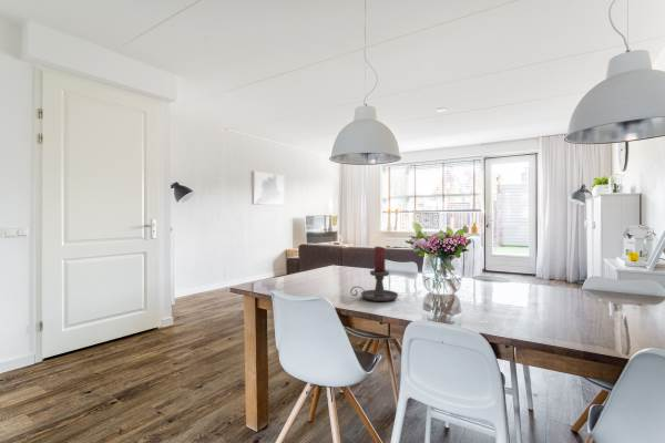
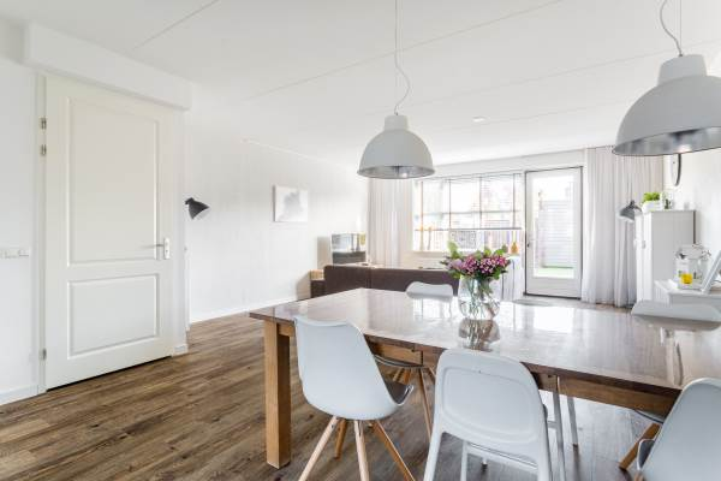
- candle holder [349,246,399,302]
